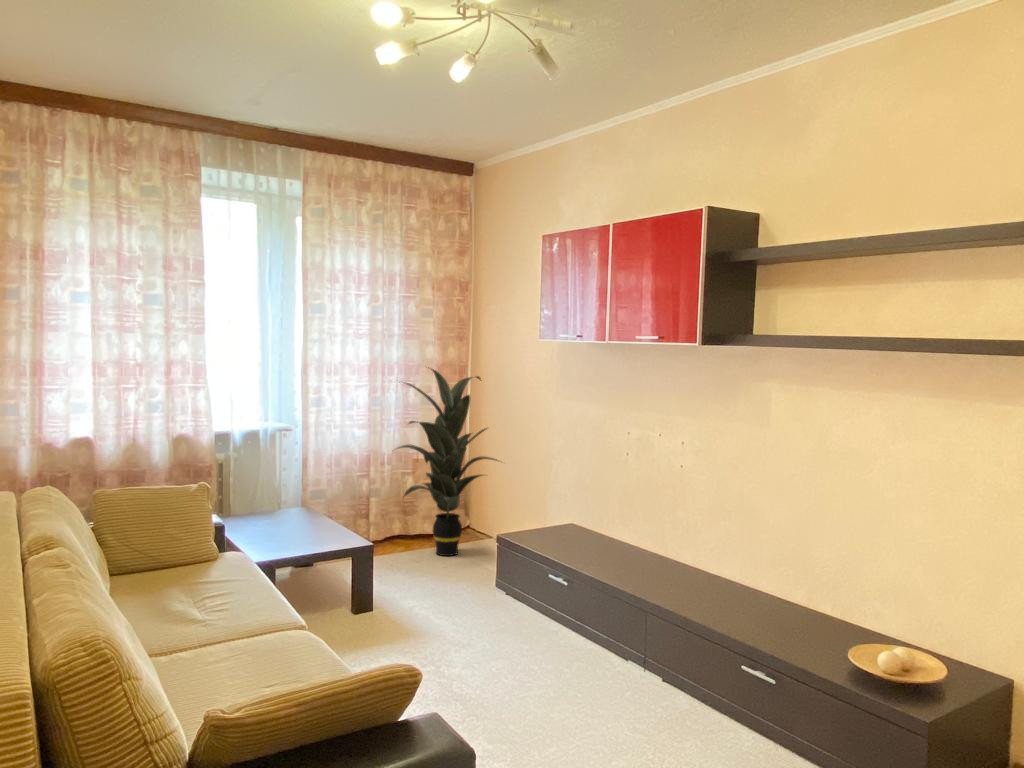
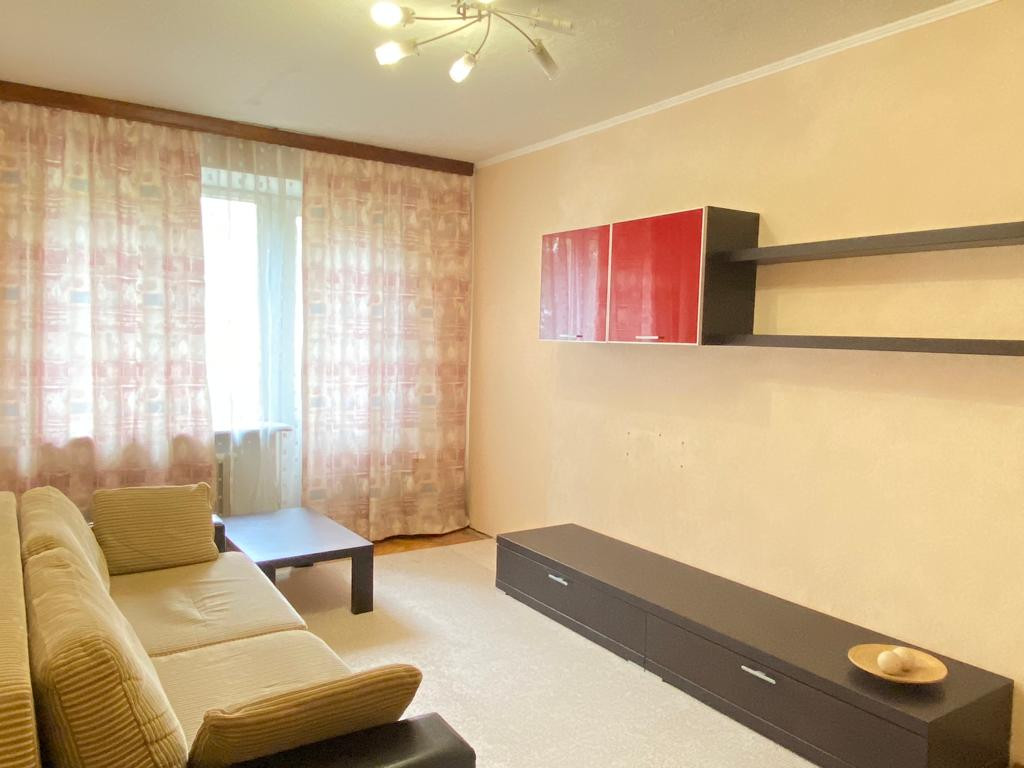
- indoor plant [393,366,505,557]
